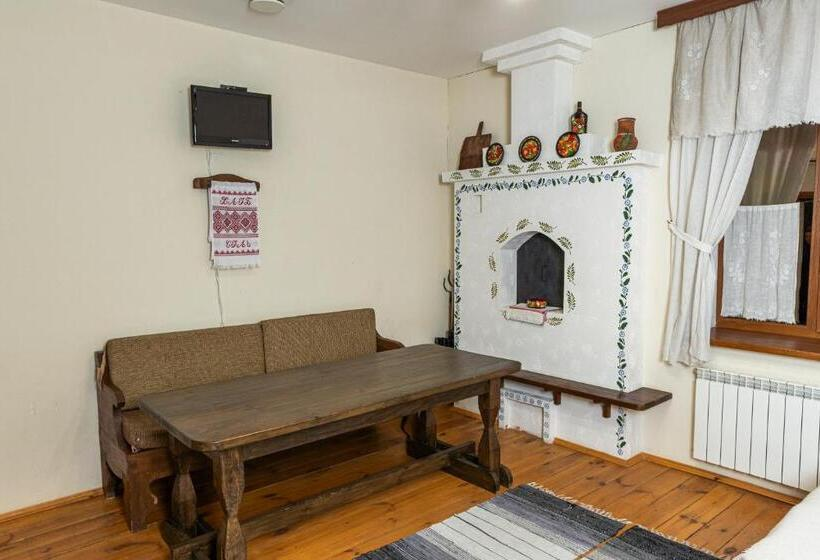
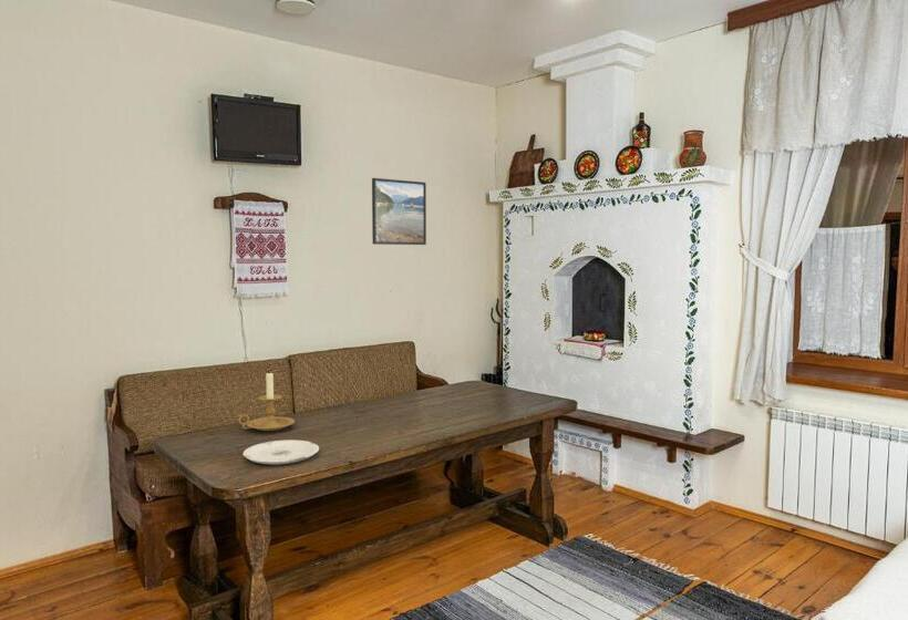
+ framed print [371,177,427,246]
+ candle holder [237,370,296,432]
+ plate [243,438,320,466]
